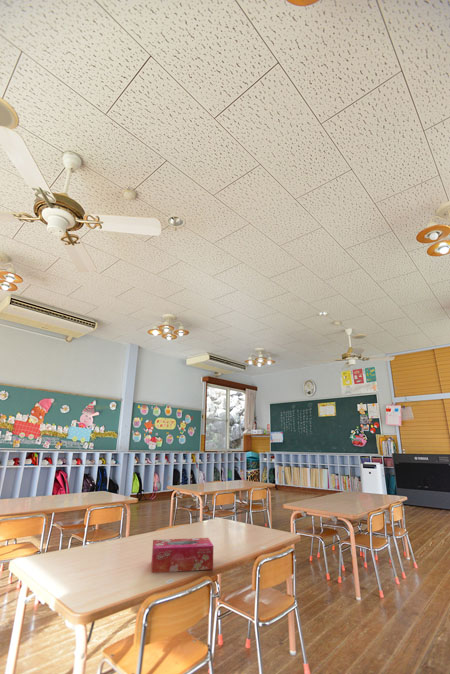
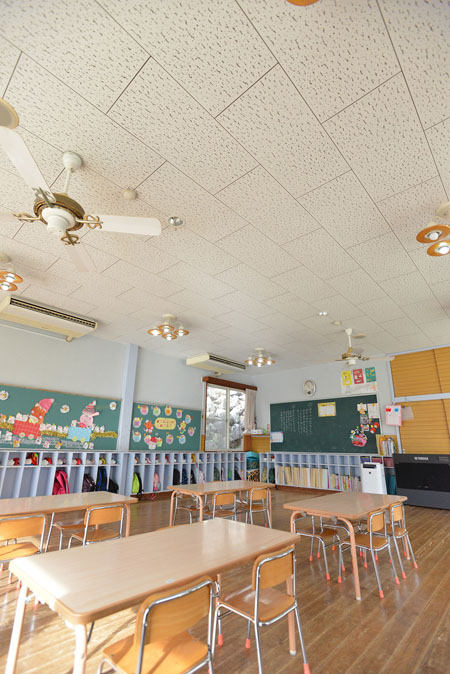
- tissue box [151,537,215,574]
